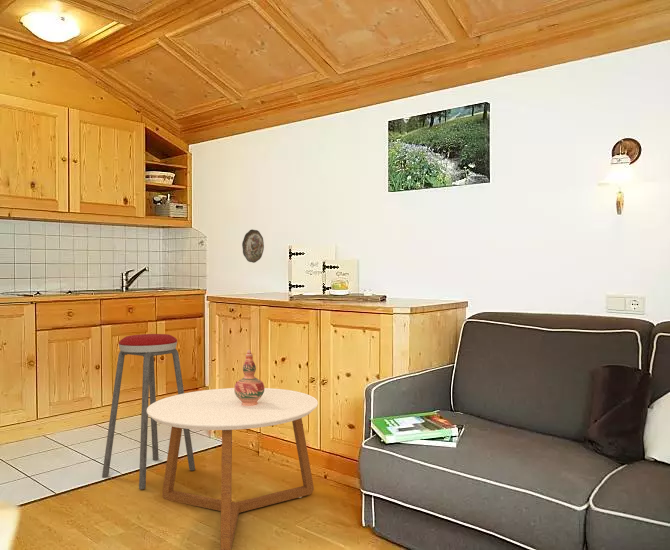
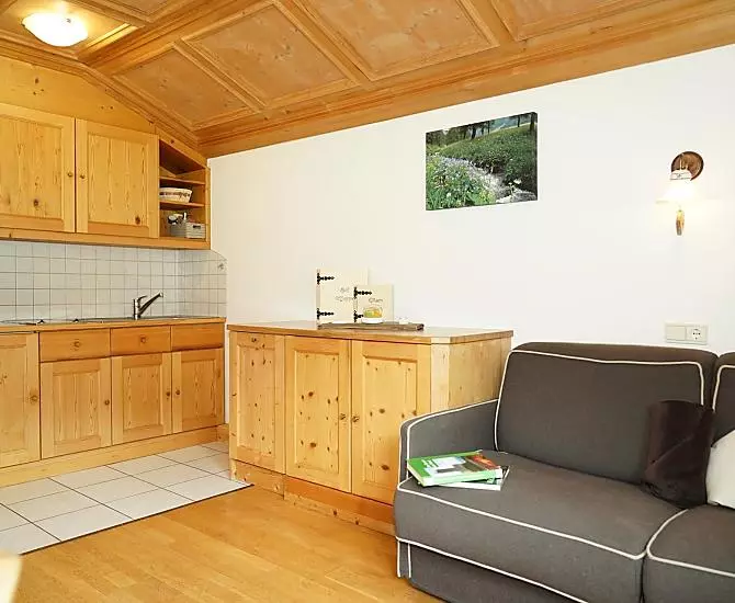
- coffee table [147,387,319,550]
- music stool [101,333,196,490]
- decorative plate [241,228,265,264]
- decorative vase [233,348,265,406]
